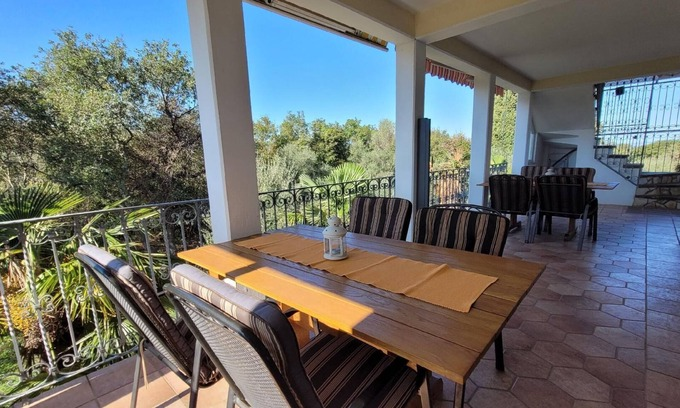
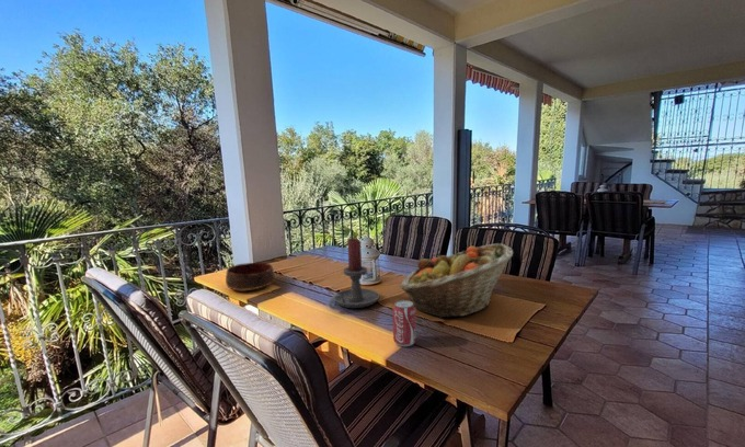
+ fruit basket [399,242,514,319]
+ beverage can [392,299,417,347]
+ bowl [225,262,275,291]
+ candle holder [329,237,380,310]
